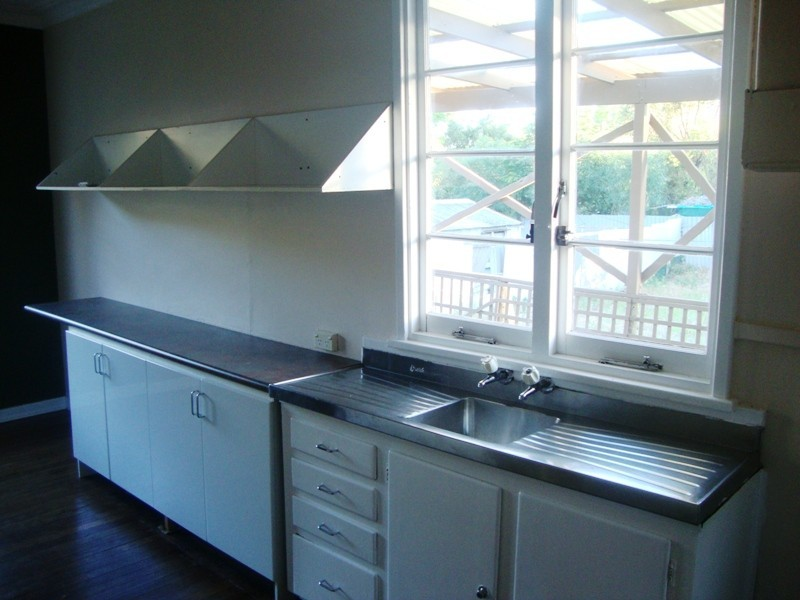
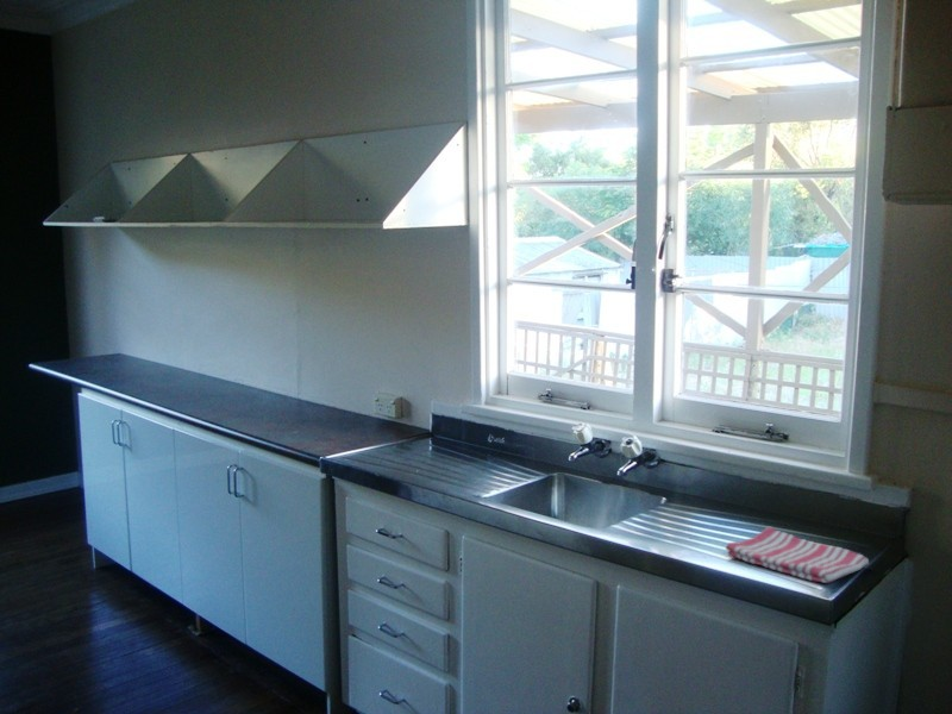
+ dish towel [725,525,870,584]
